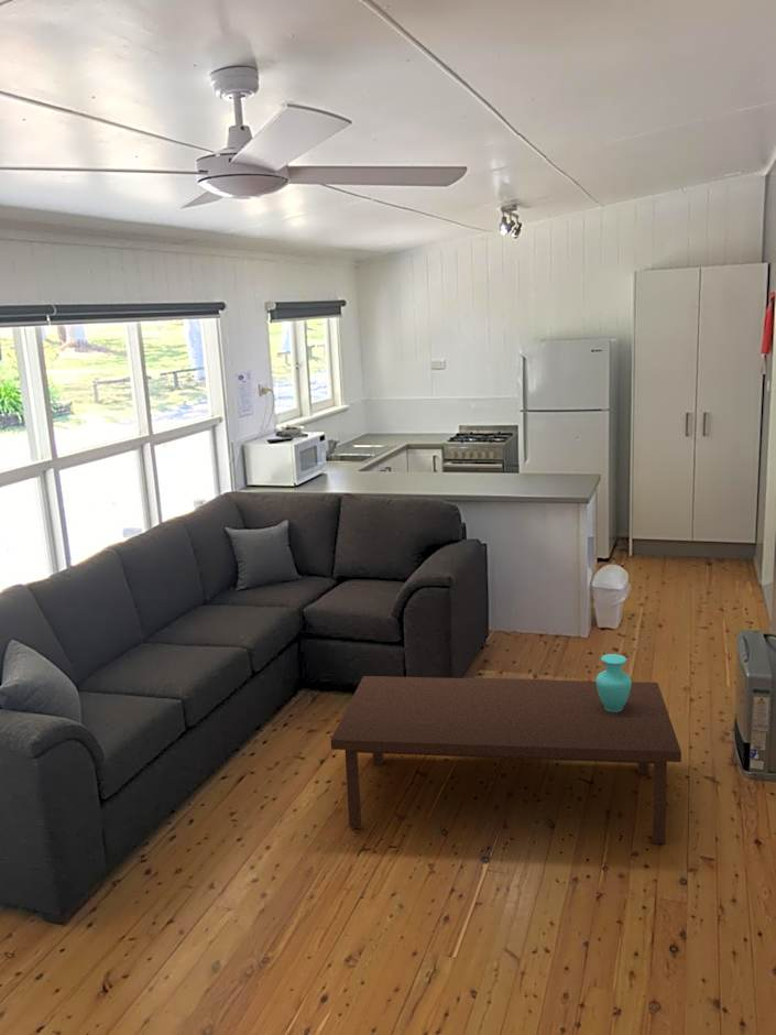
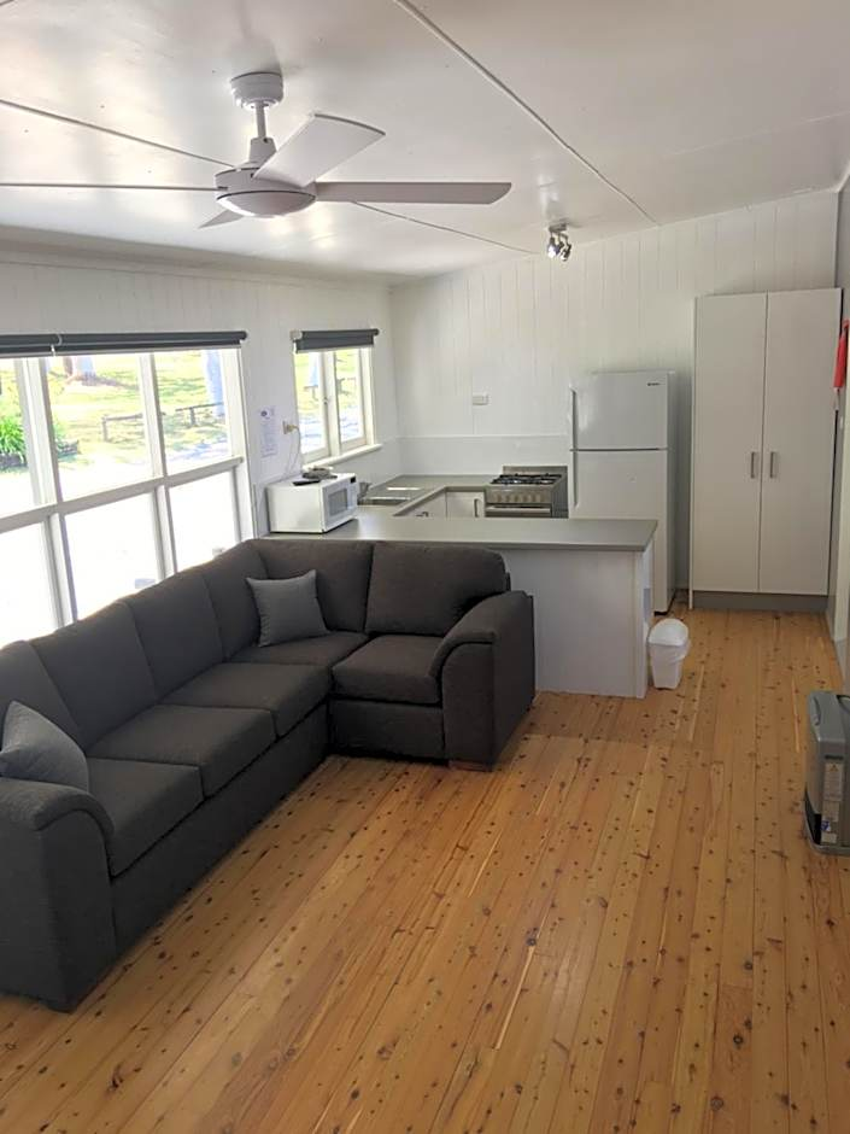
- coffee table [330,653,682,846]
